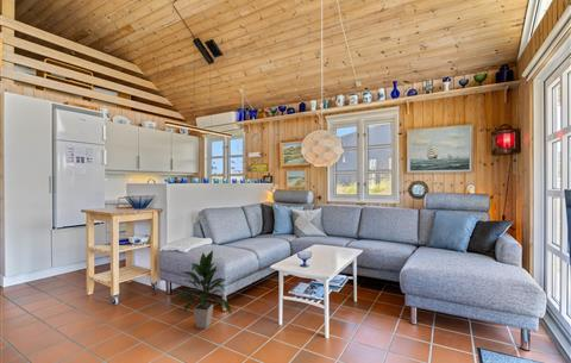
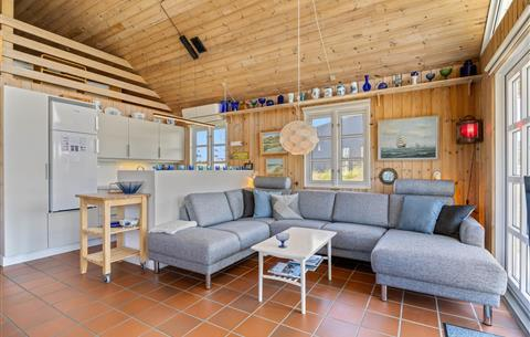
- indoor plant [175,249,233,330]
